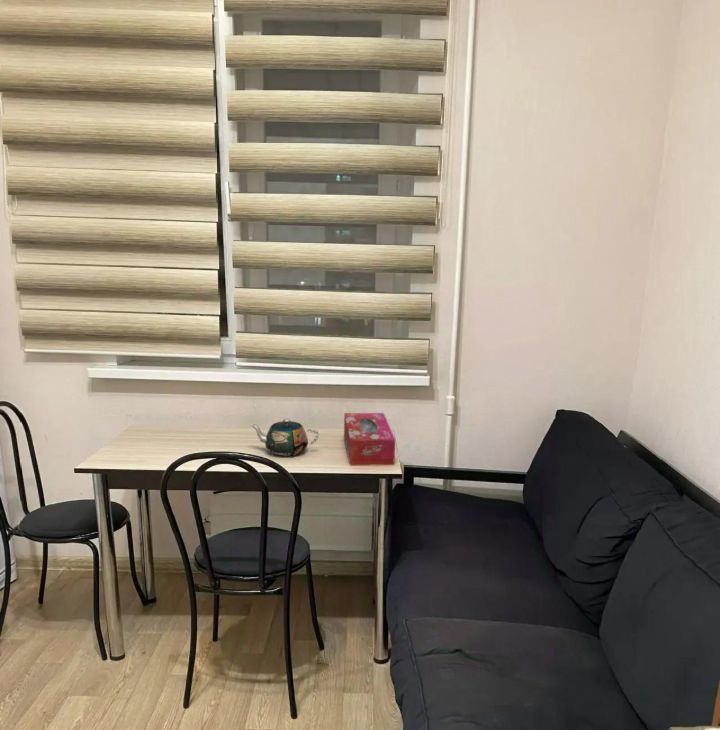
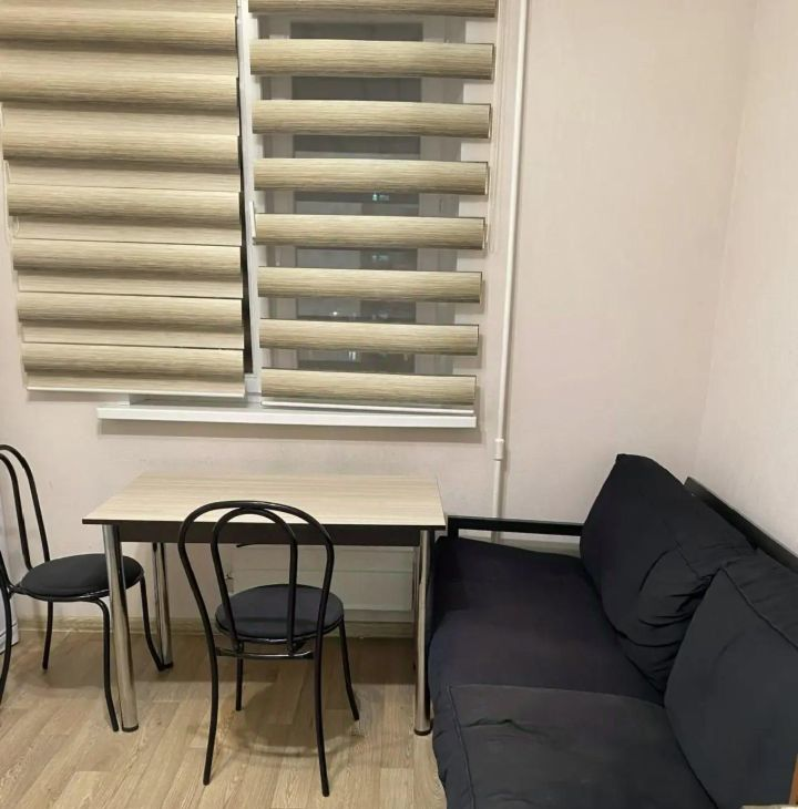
- tissue box [343,412,396,467]
- teapot [250,418,319,458]
